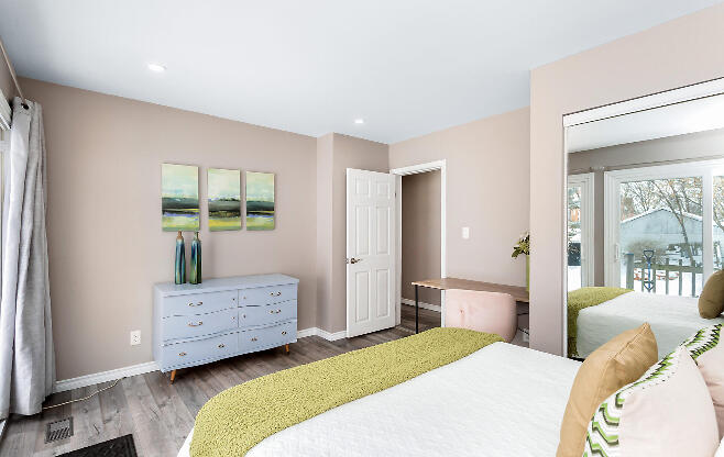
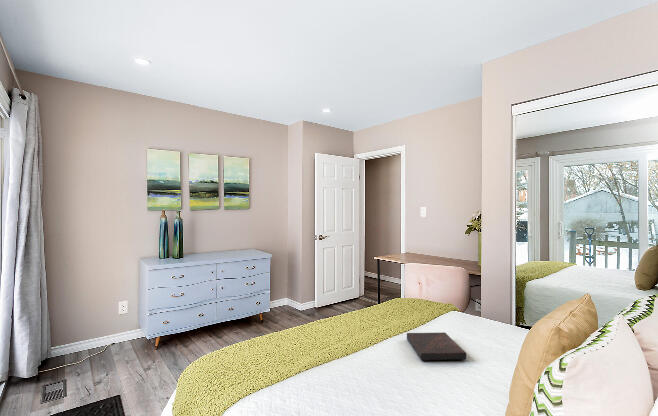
+ book [406,332,467,362]
